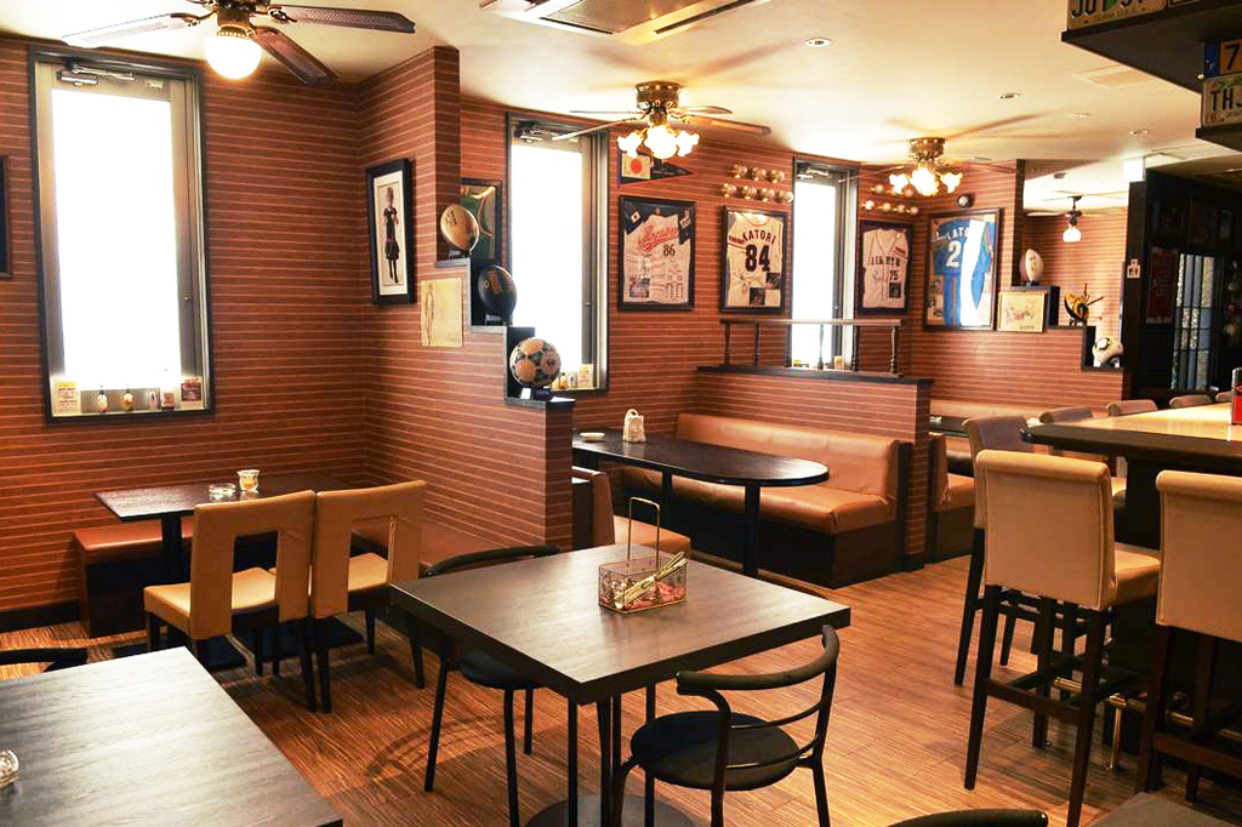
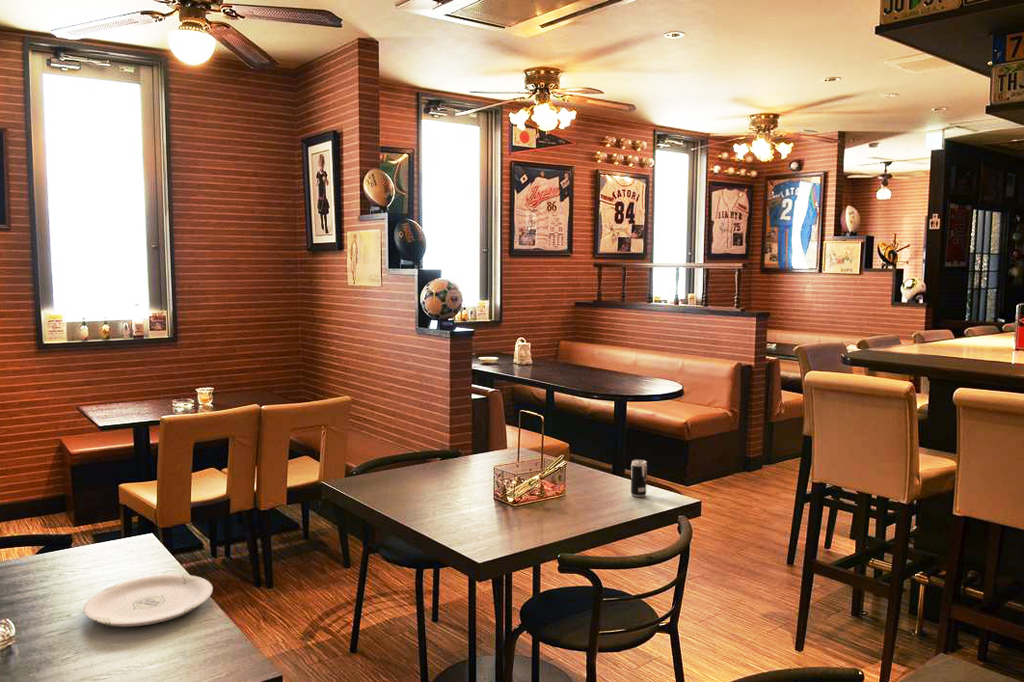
+ beverage can [630,459,648,498]
+ plate [82,573,214,628]
